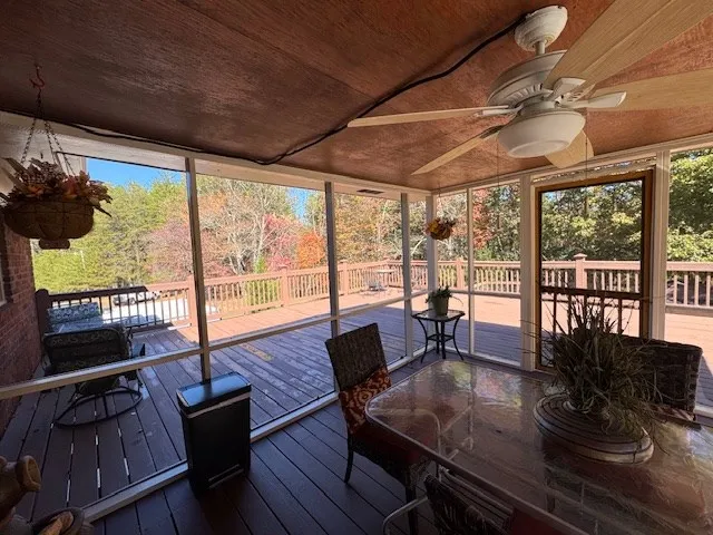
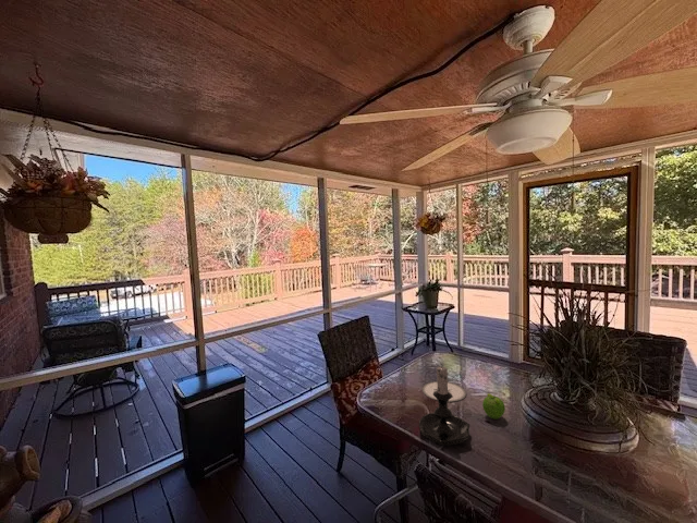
+ plate [421,380,467,403]
+ candle holder [418,363,470,446]
+ fruit [481,392,506,421]
